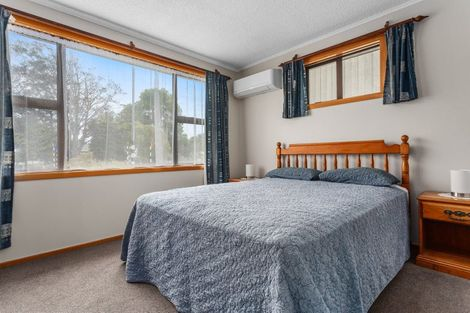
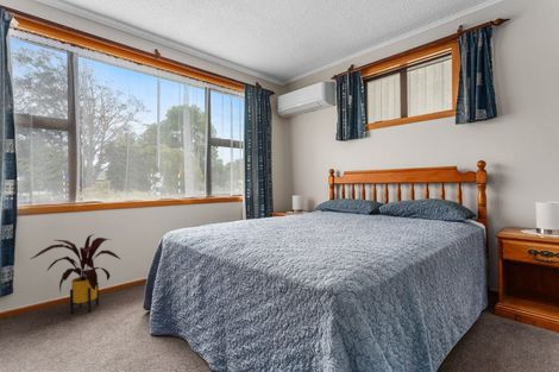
+ house plant [30,233,121,315]
